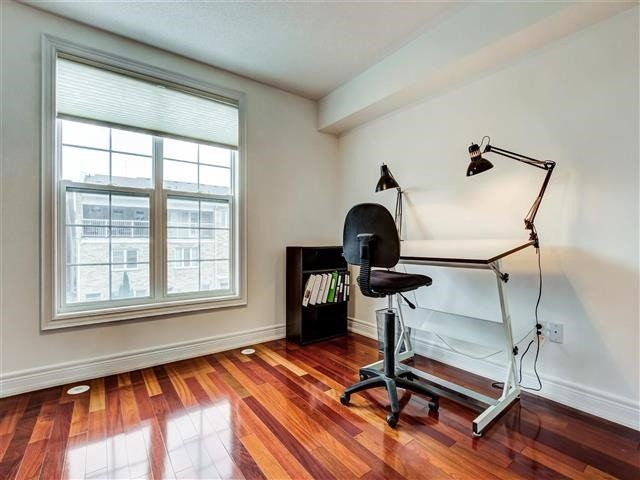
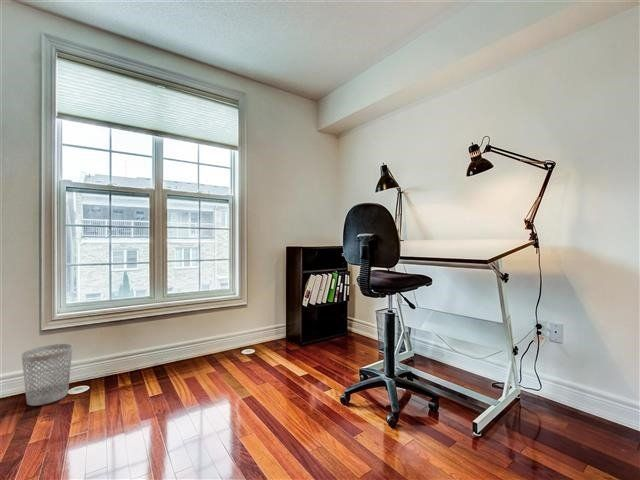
+ wastebasket [21,343,74,407]
